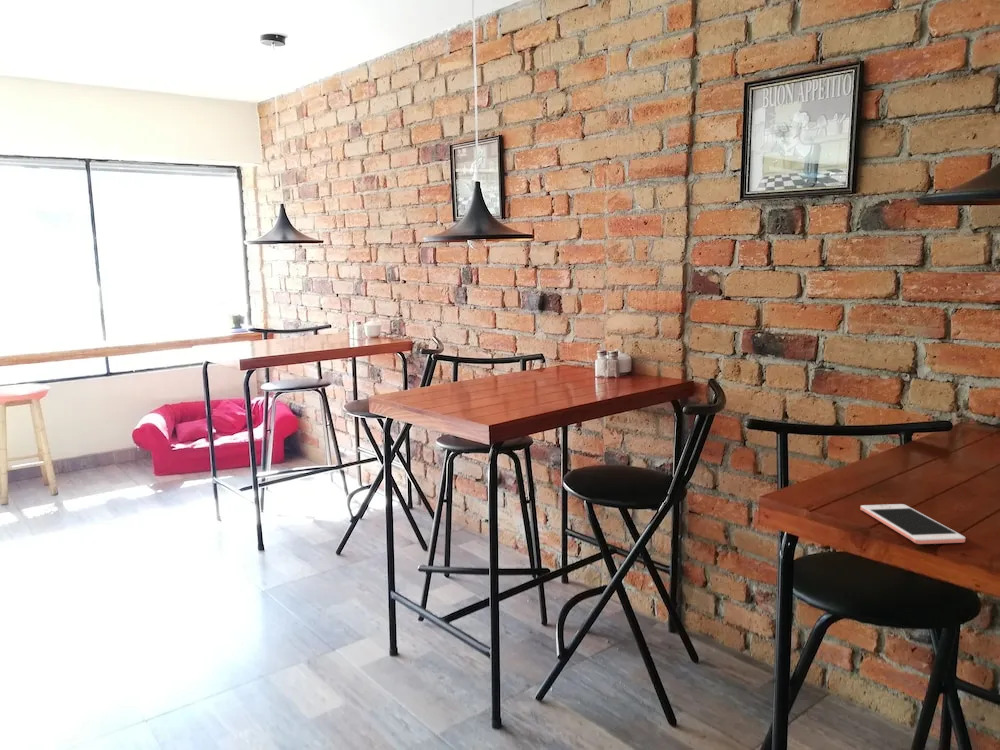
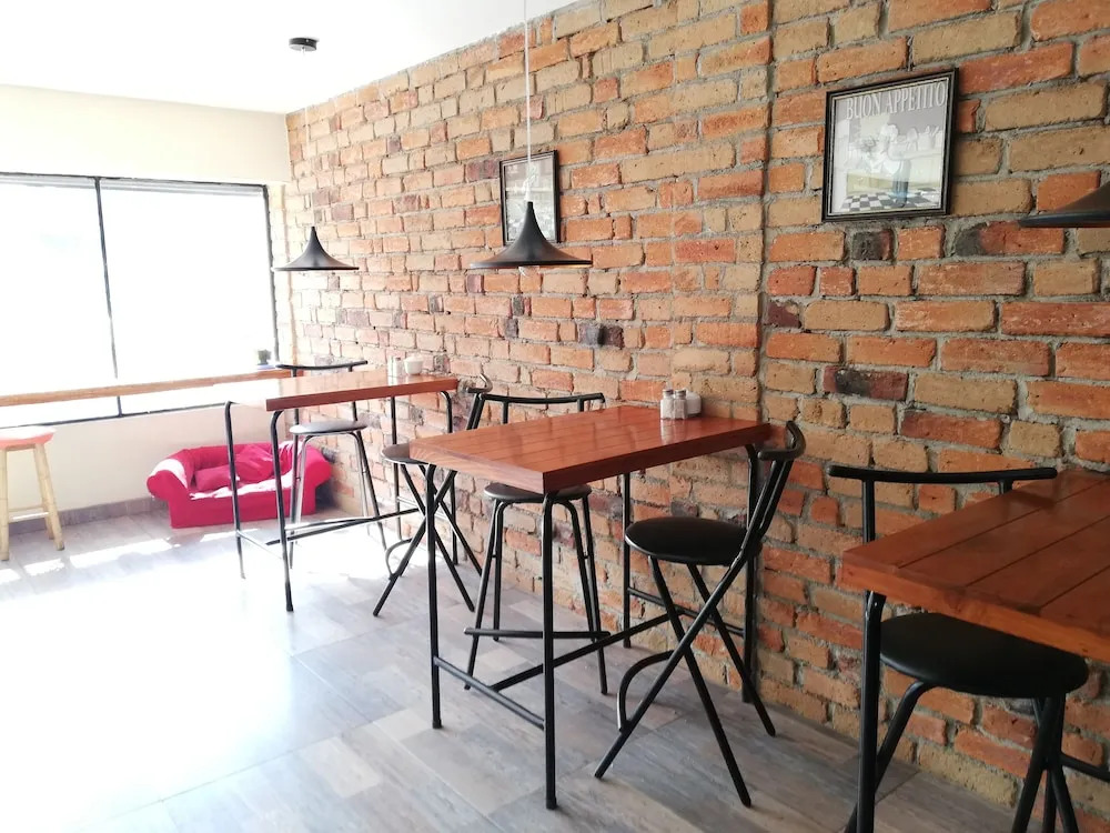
- cell phone [860,503,966,545]
